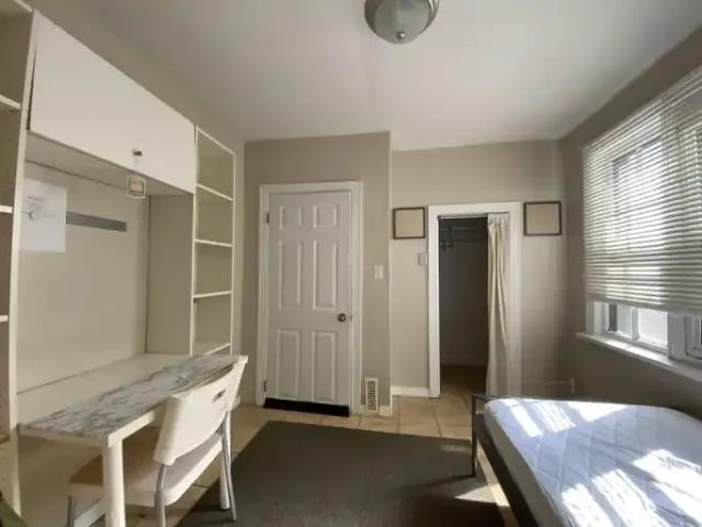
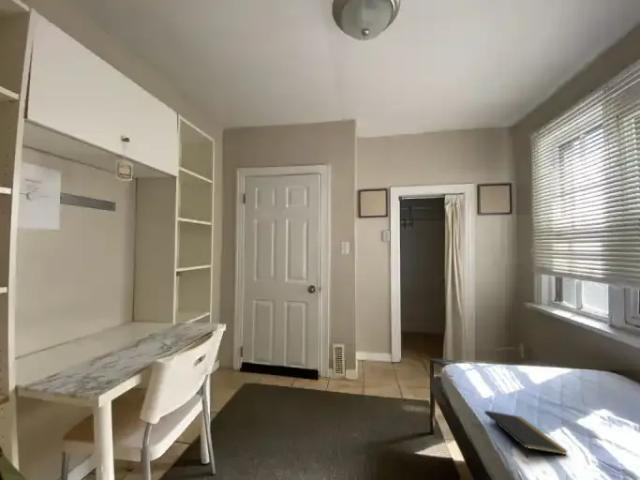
+ notepad [483,409,569,459]
